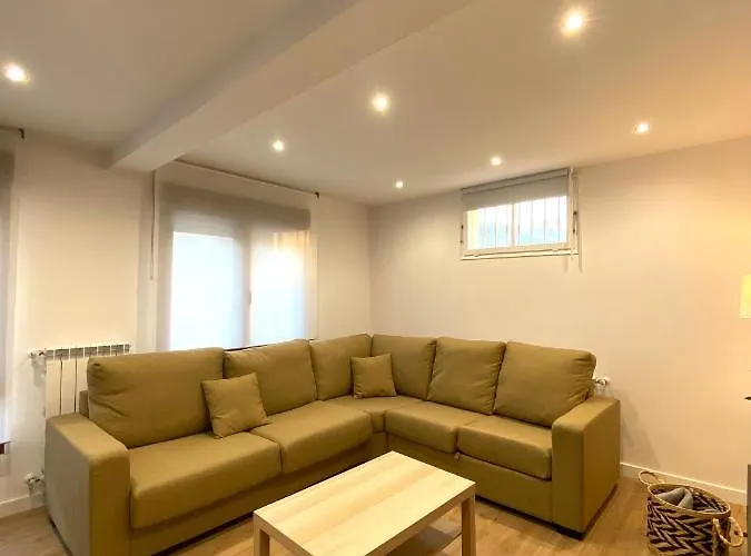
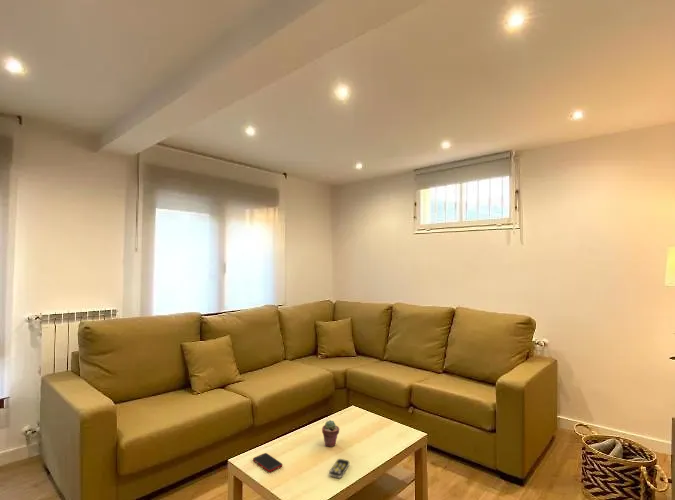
+ remote control [328,458,350,479]
+ cell phone [252,452,284,473]
+ potted succulent [321,419,340,448]
